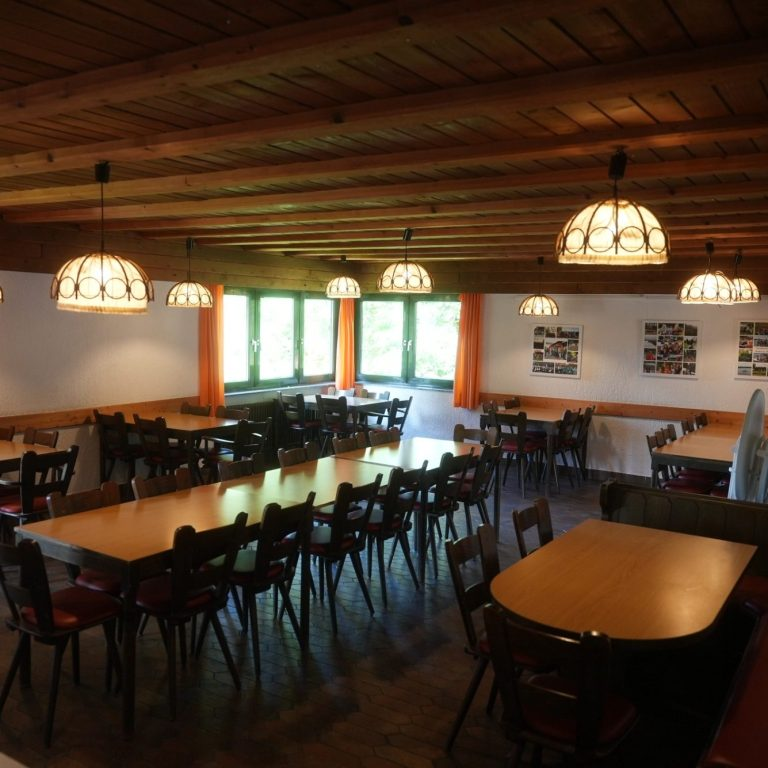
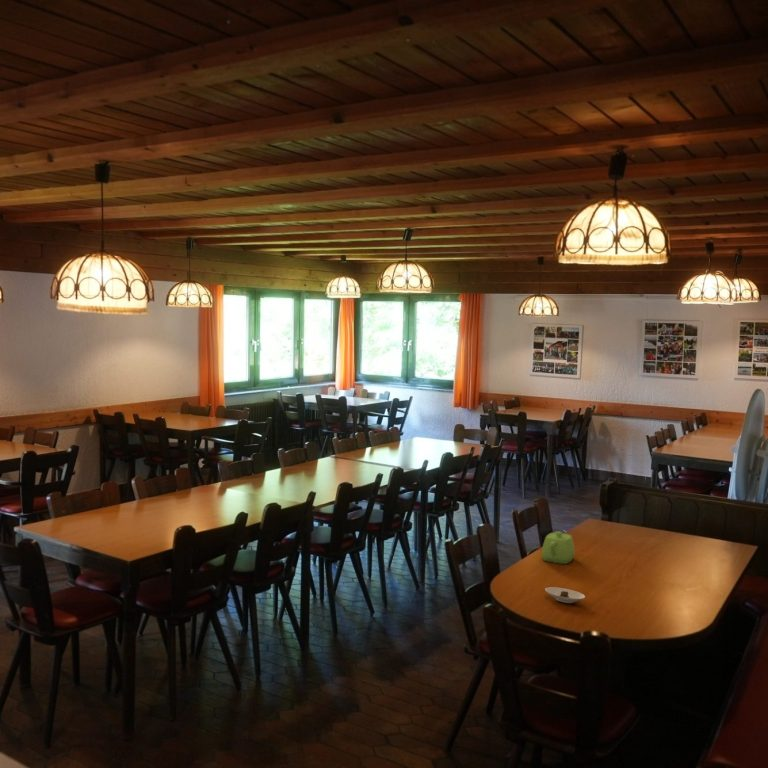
+ teapot [541,530,575,565]
+ saucer [544,586,586,604]
